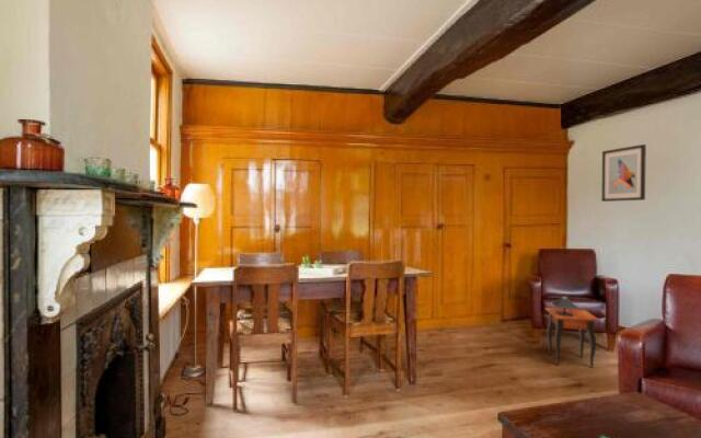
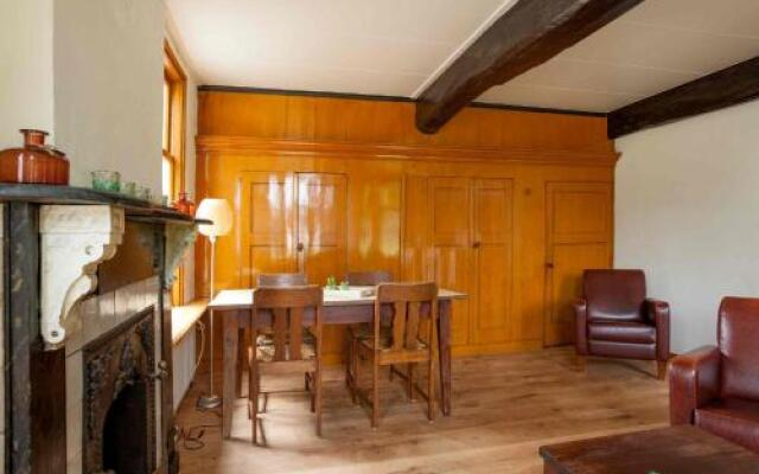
- side table [544,296,600,369]
- wall art [600,143,647,203]
